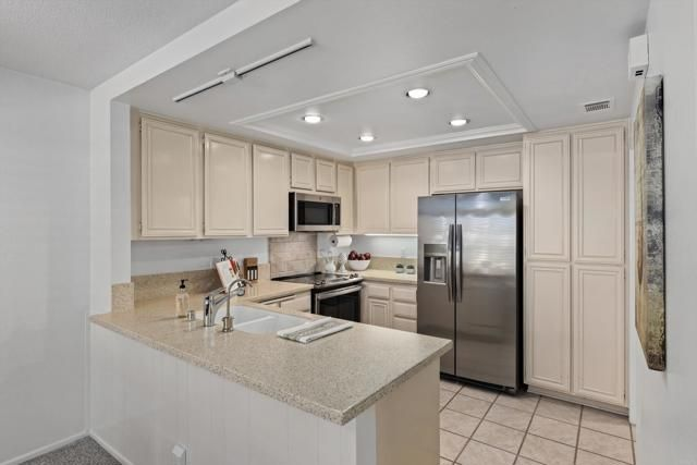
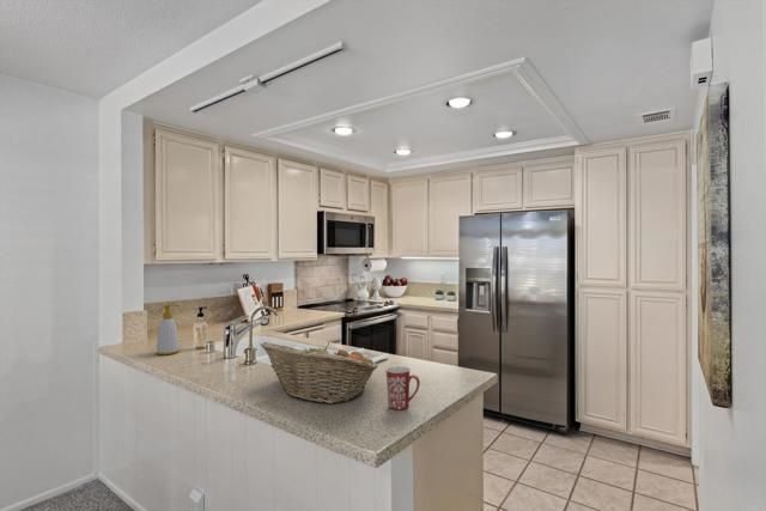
+ mug [384,365,421,410]
+ fruit basket [260,341,378,404]
+ soap bottle [156,303,181,355]
